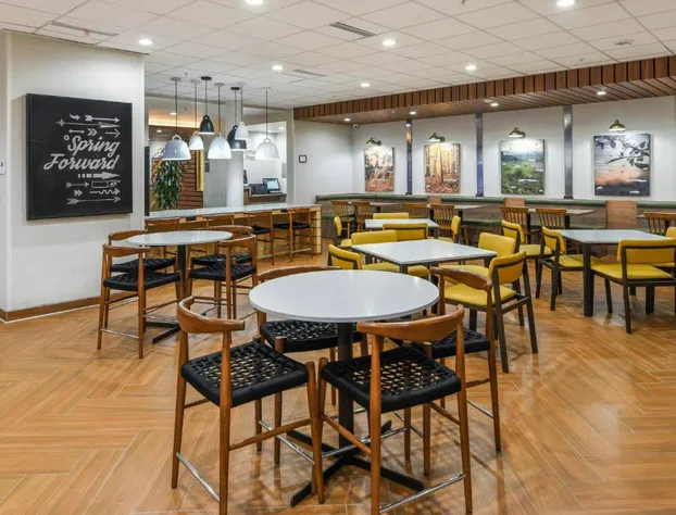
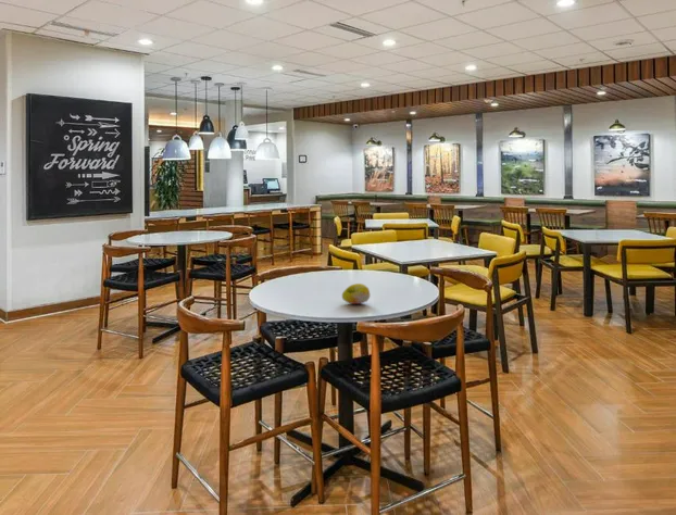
+ fruit [341,282,371,305]
